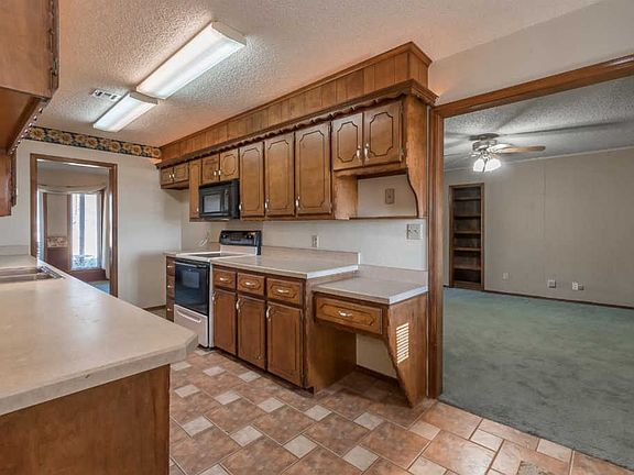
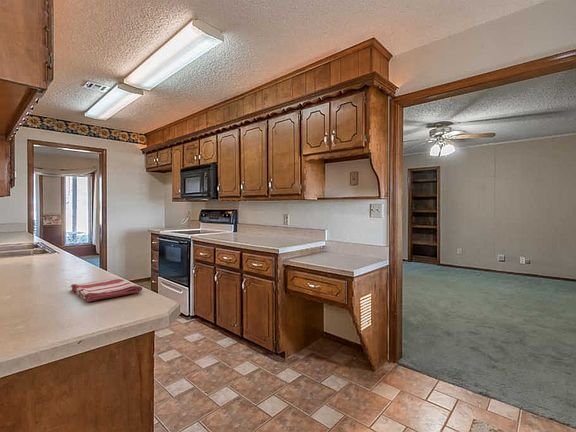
+ dish towel [70,277,143,303]
